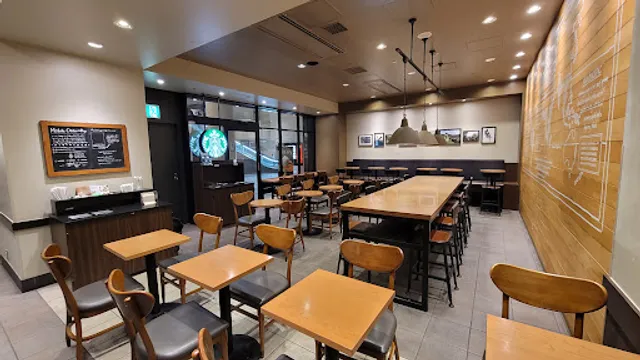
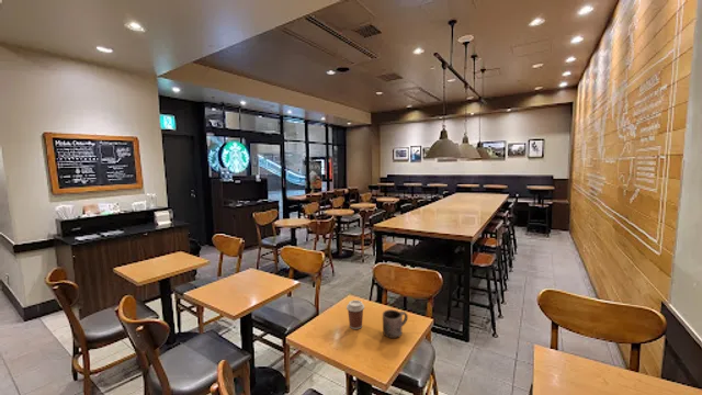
+ coffee cup [346,300,365,330]
+ mug [382,308,409,339]
